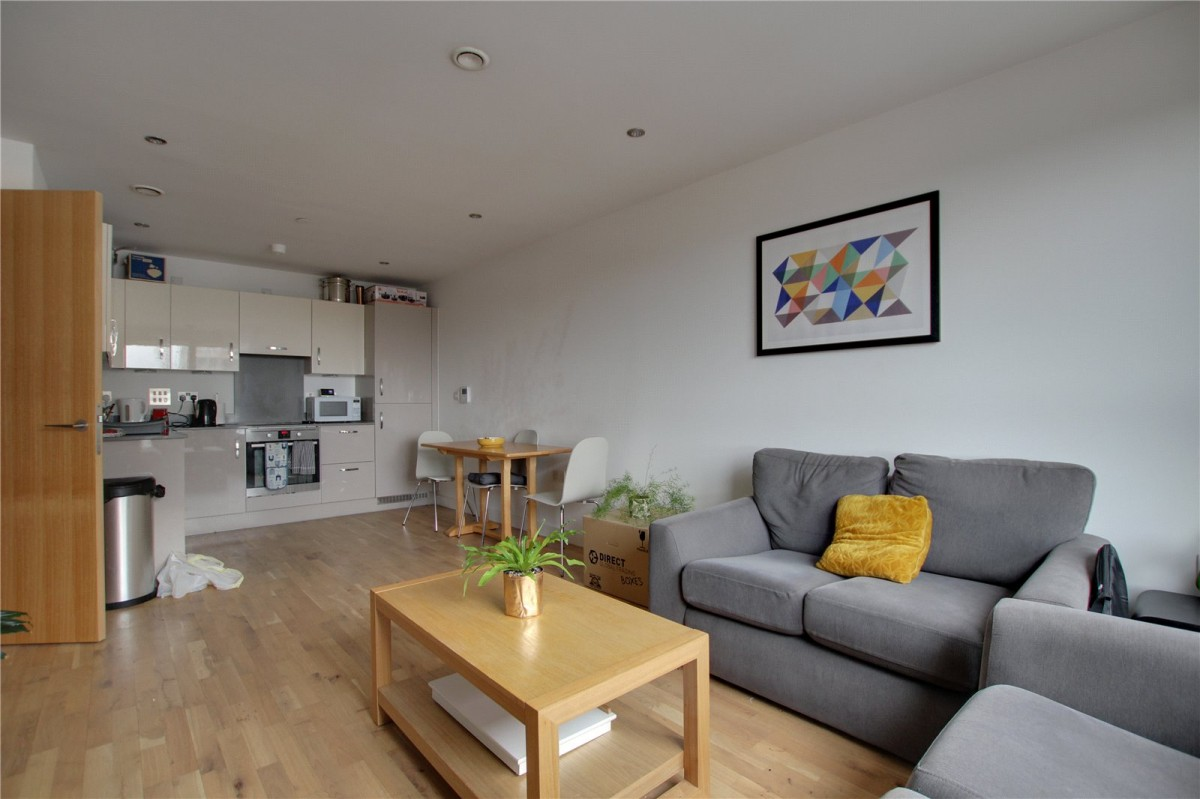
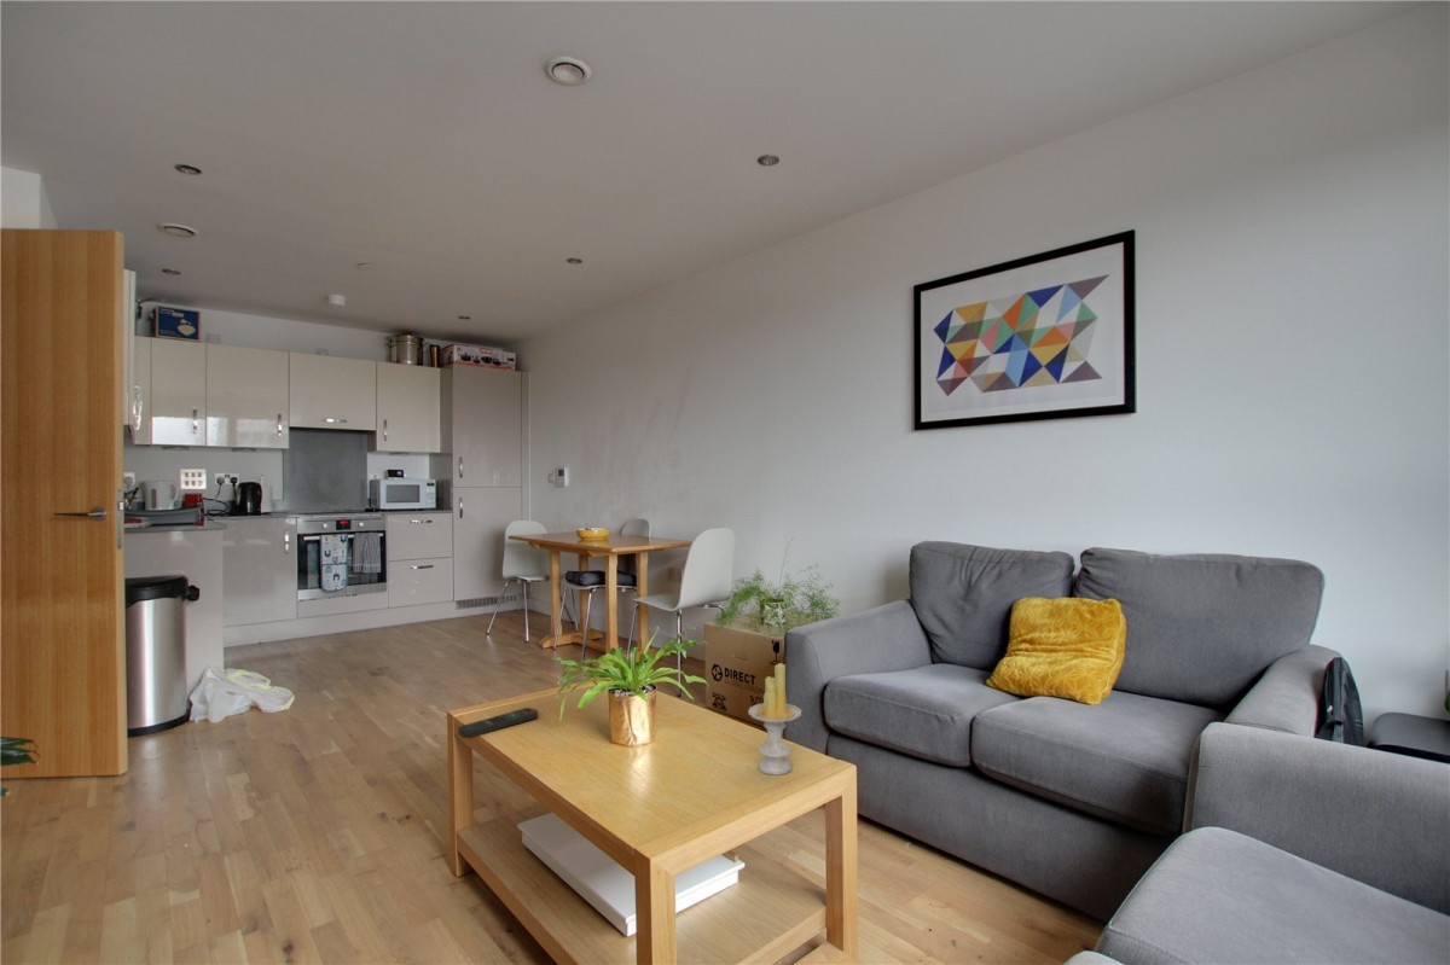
+ candle [747,662,802,777]
+ remote control [457,707,539,739]
